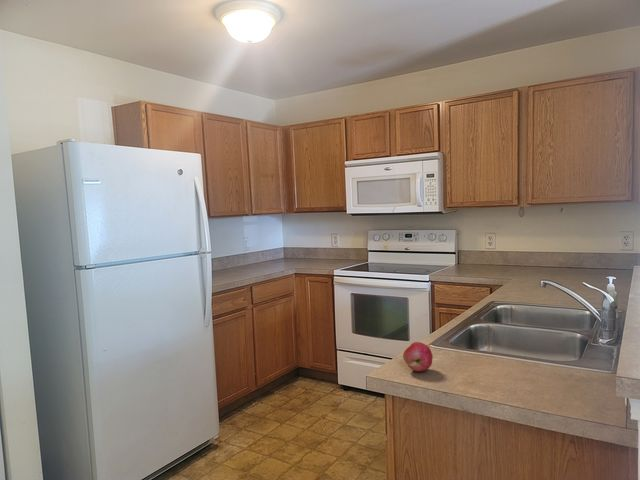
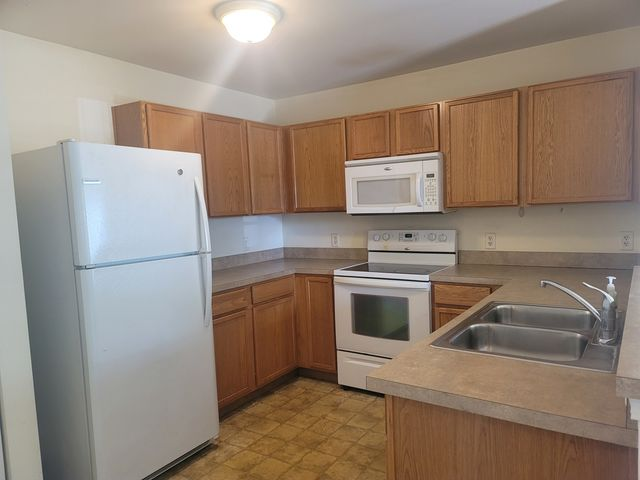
- apple [402,341,434,373]
